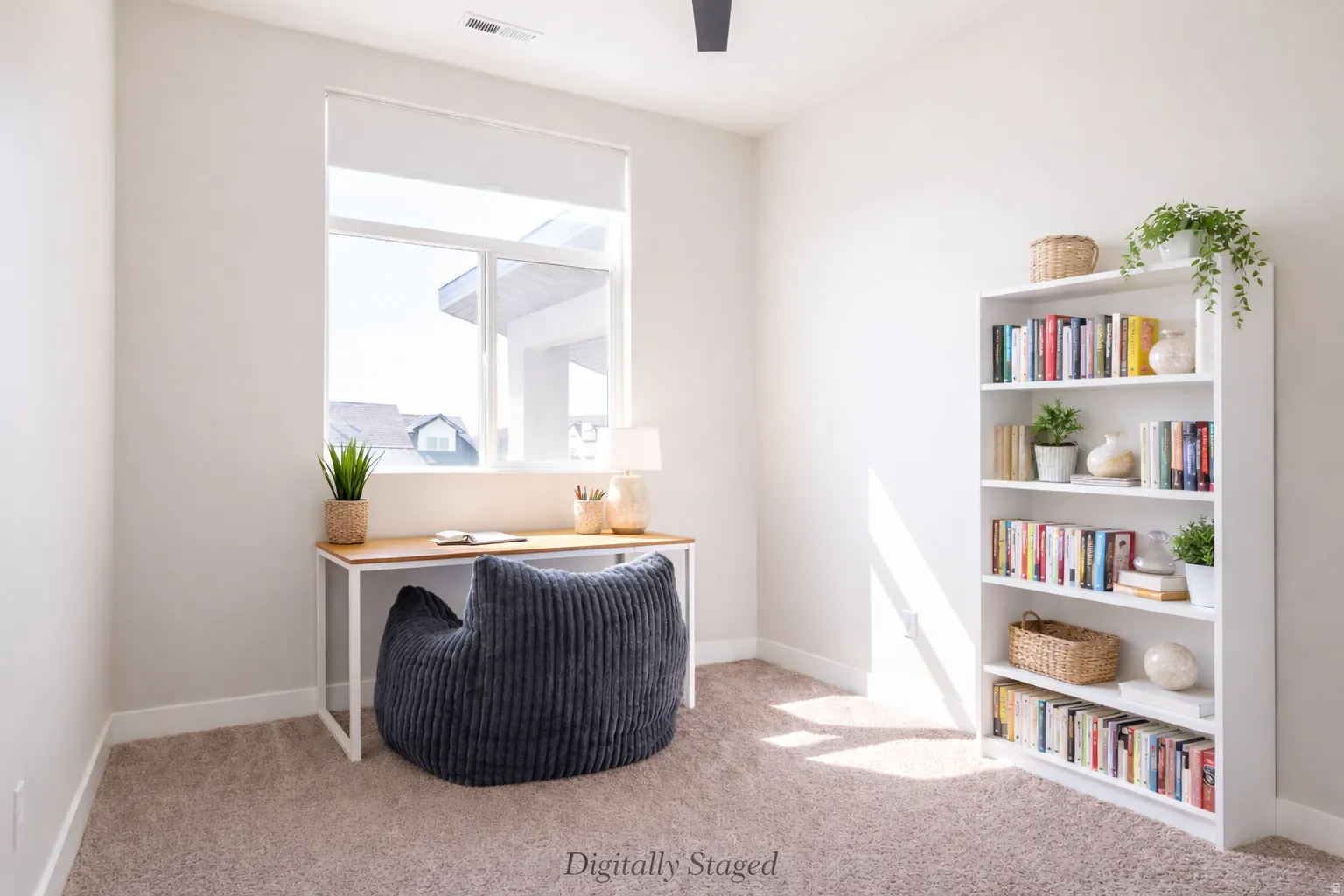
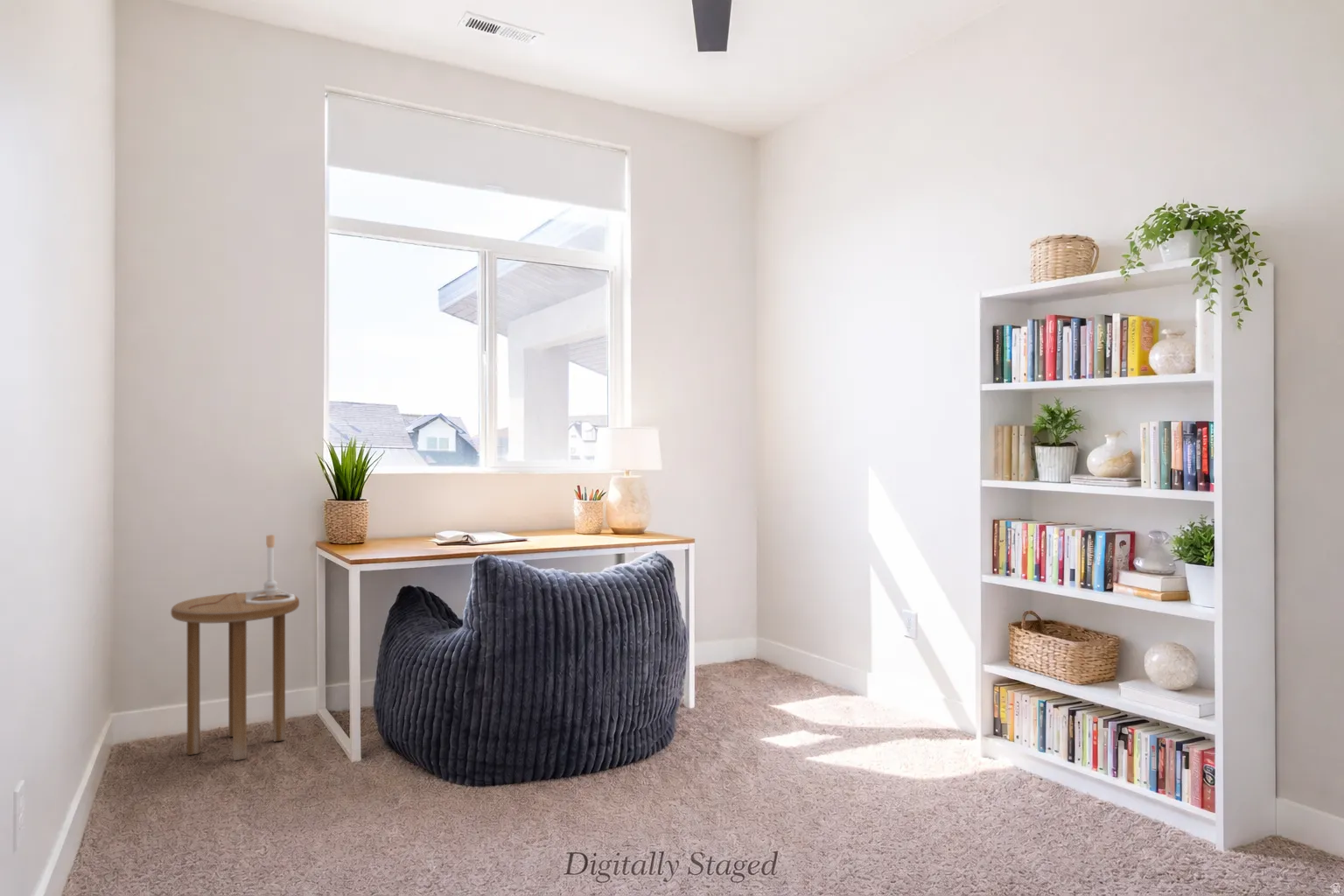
+ side table [170,591,300,761]
+ lamp base [189,534,295,609]
